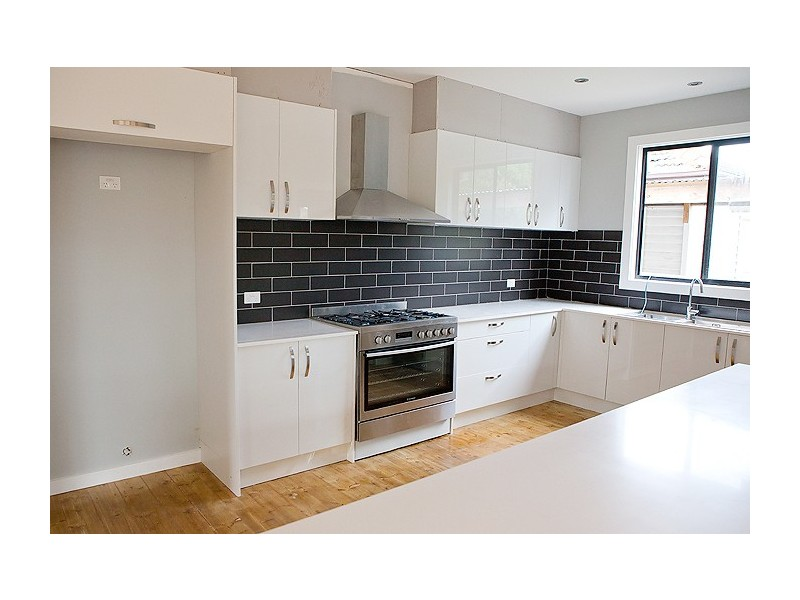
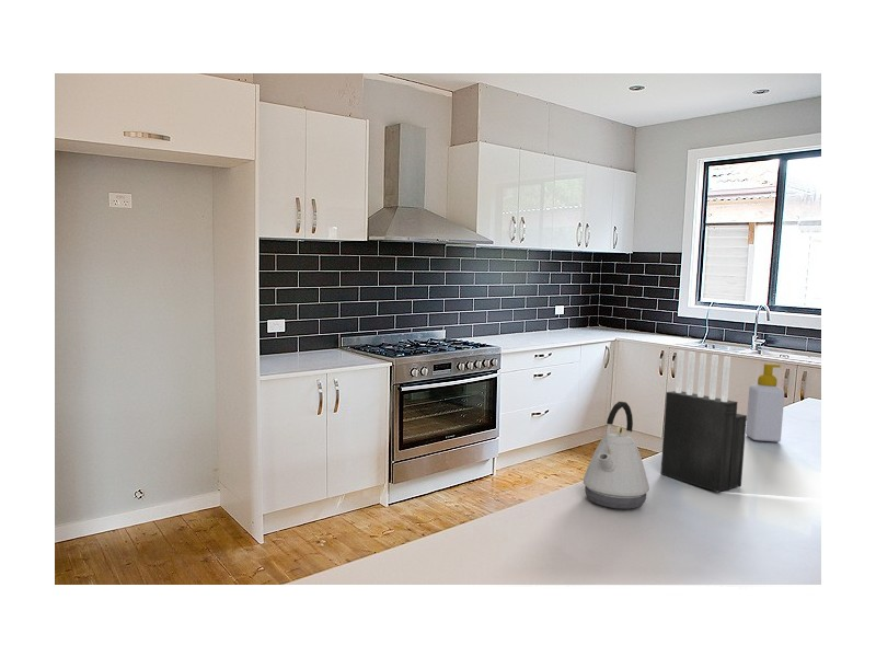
+ knife block [660,349,747,494]
+ soap bottle [746,362,785,442]
+ kettle [583,401,650,510]
